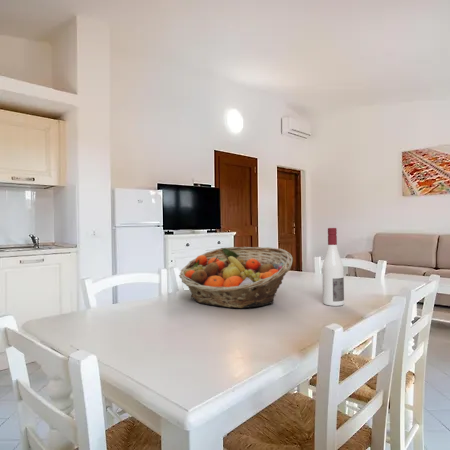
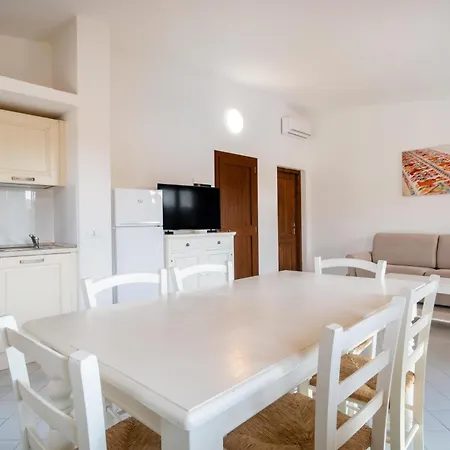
- alcohol [321,227,345,307]
- fruit basket [178,246,294,309]
